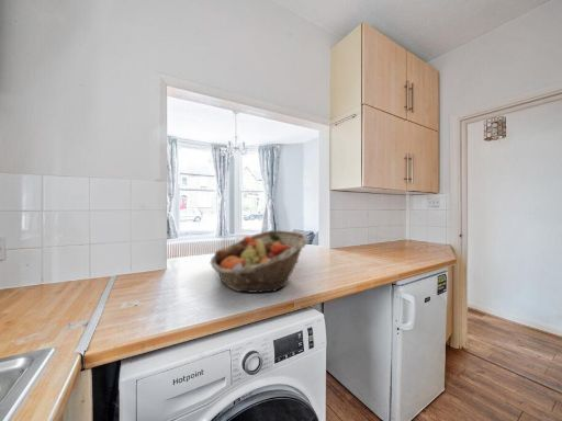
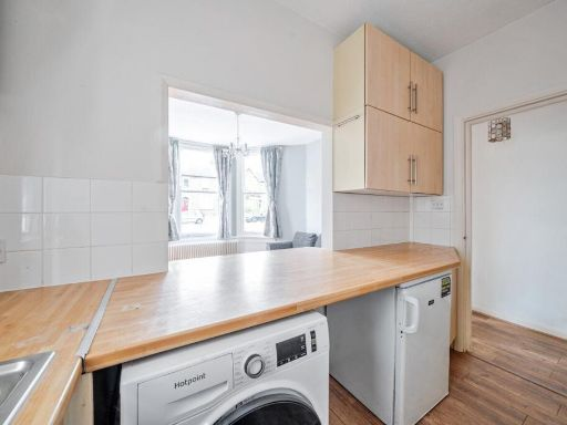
- fruit basket [209,229,310,294]
